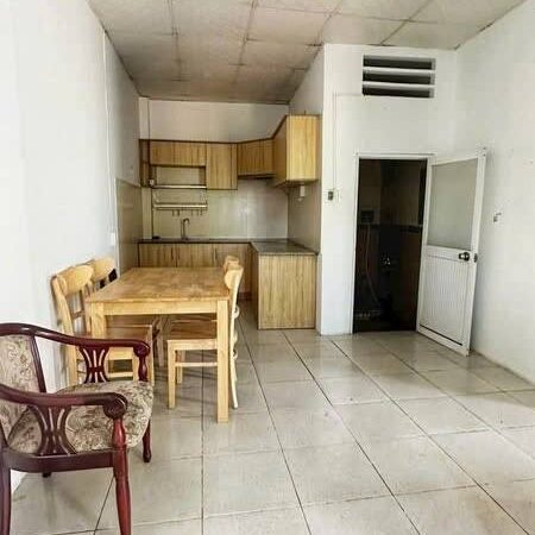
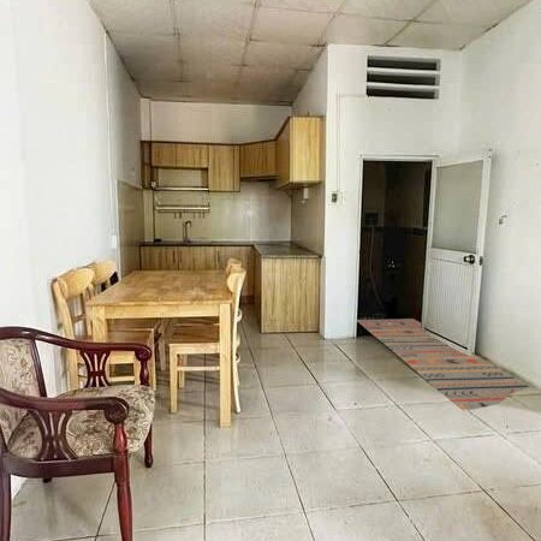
+ rug [356,317,533,412]
